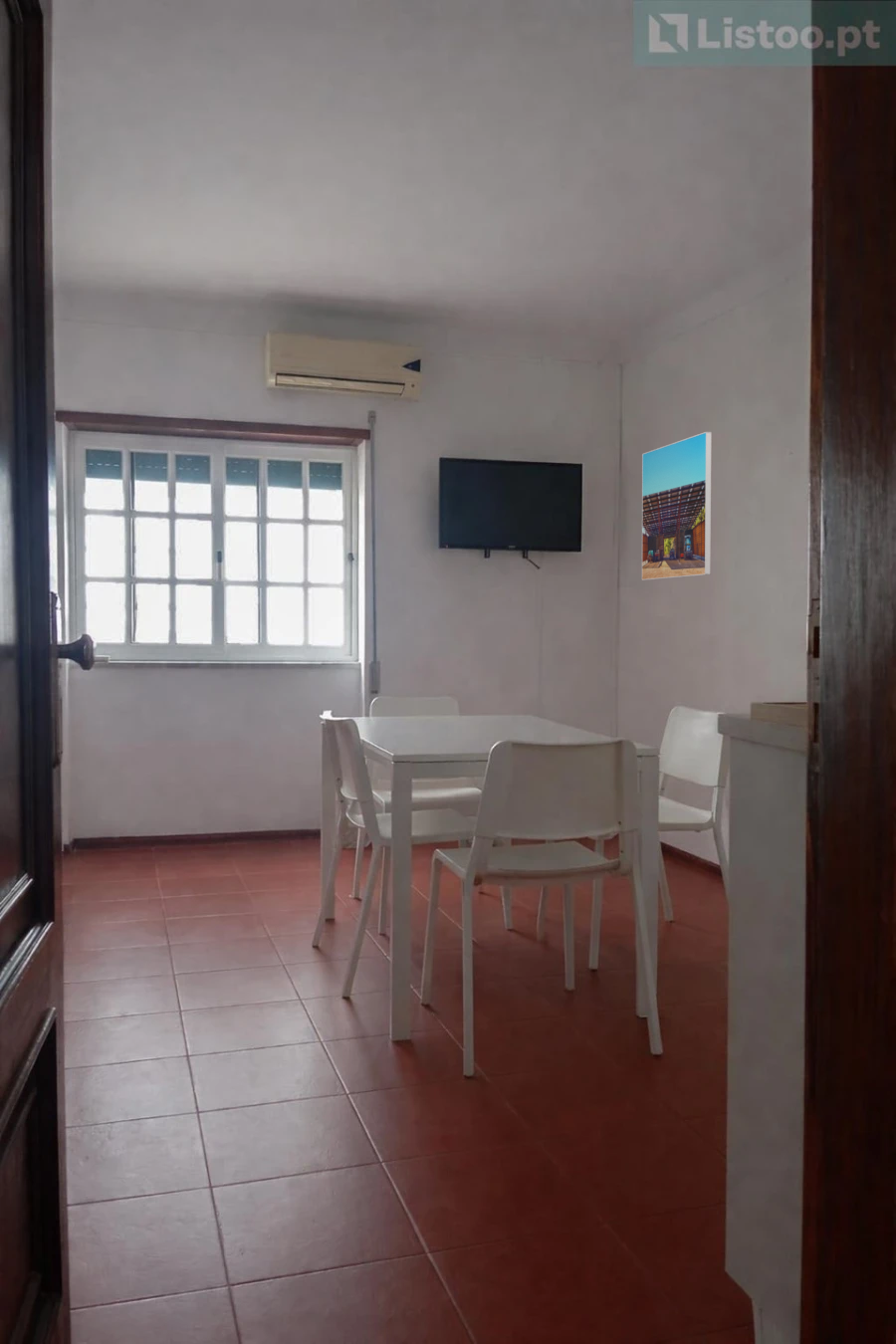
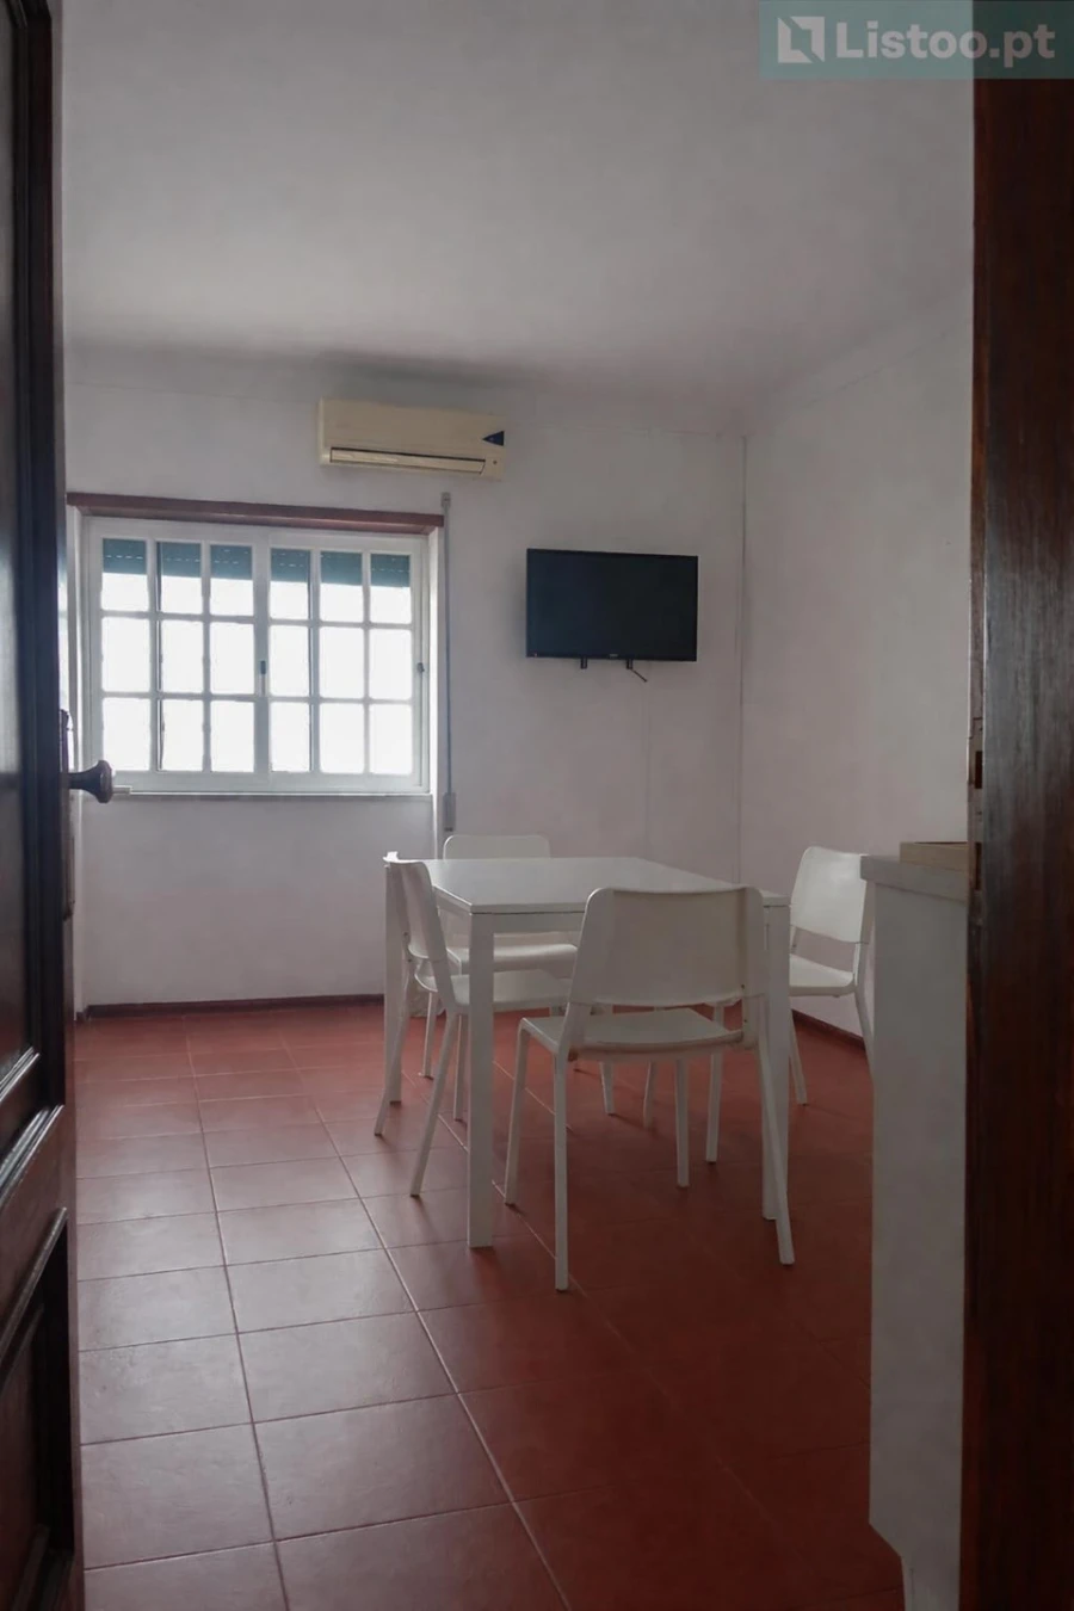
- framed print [641,431,713,581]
